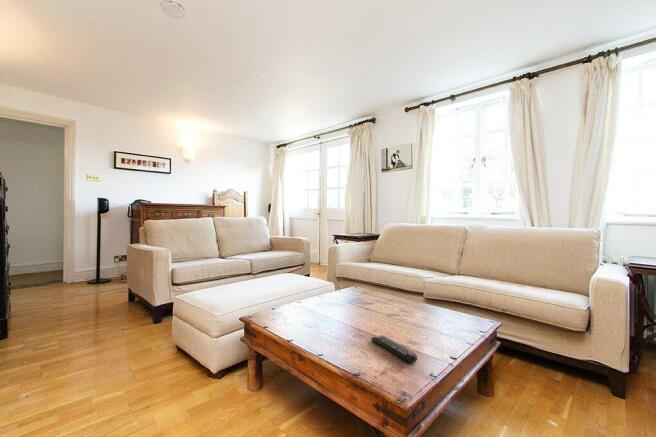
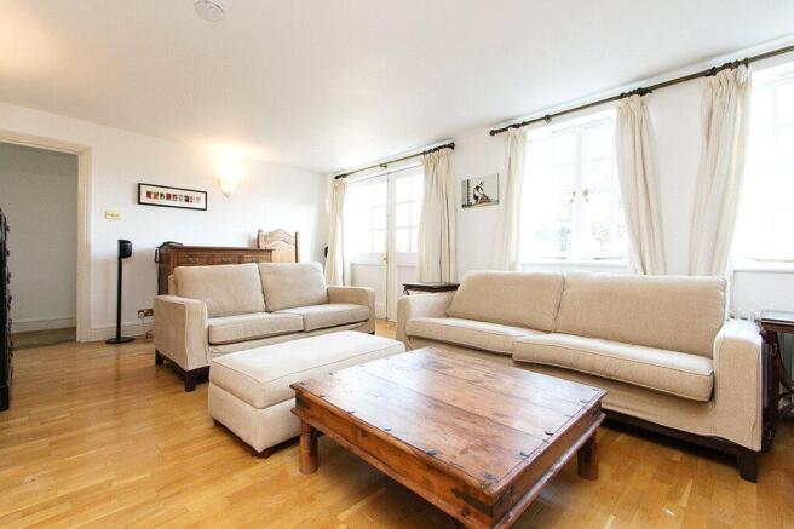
- remote control [370,334,418,364]
